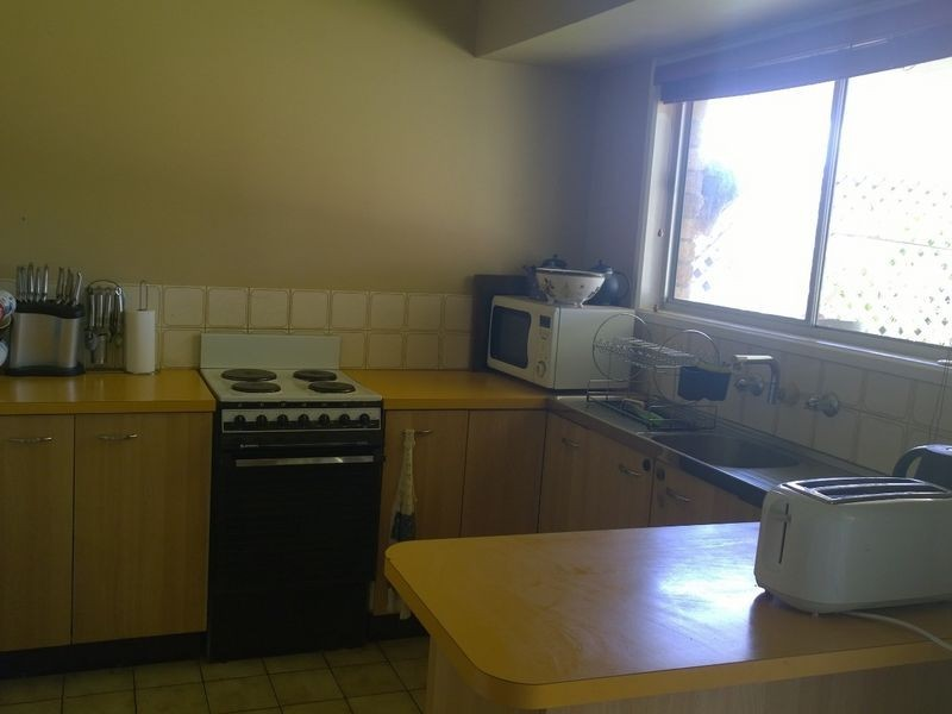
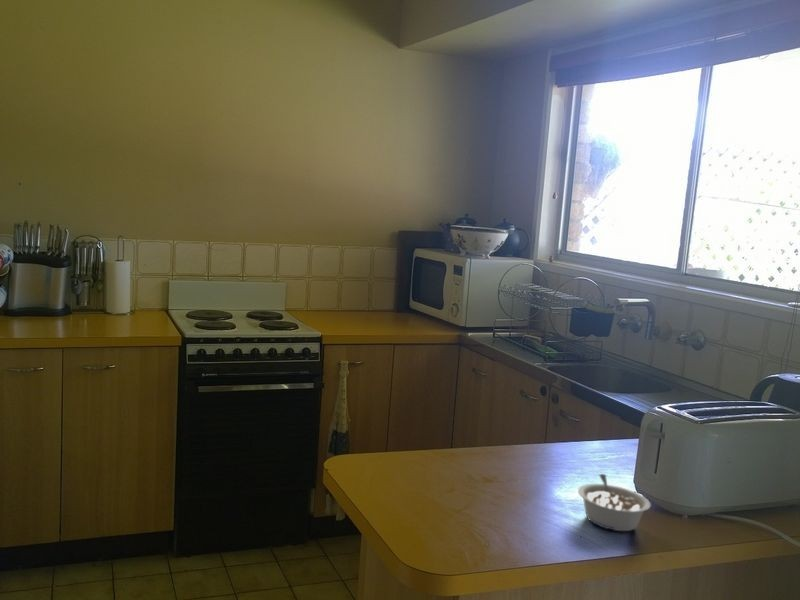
+ legume [577,473,651,532]
